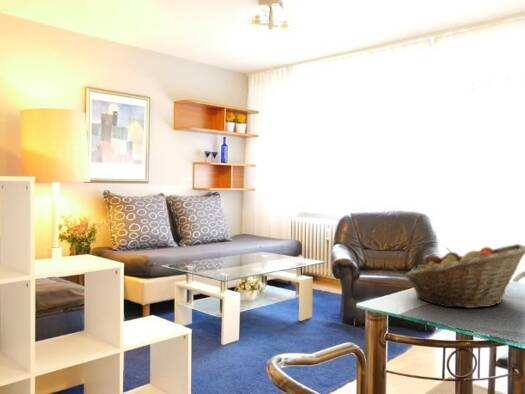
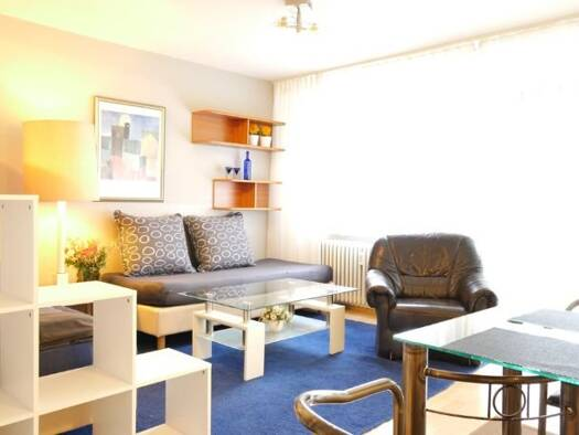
- fruit basket [404,243,525,309]
